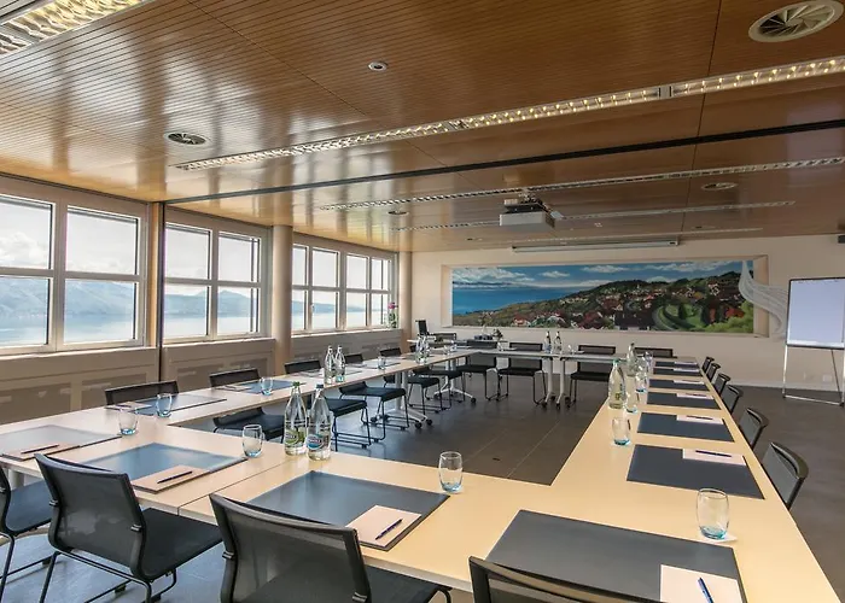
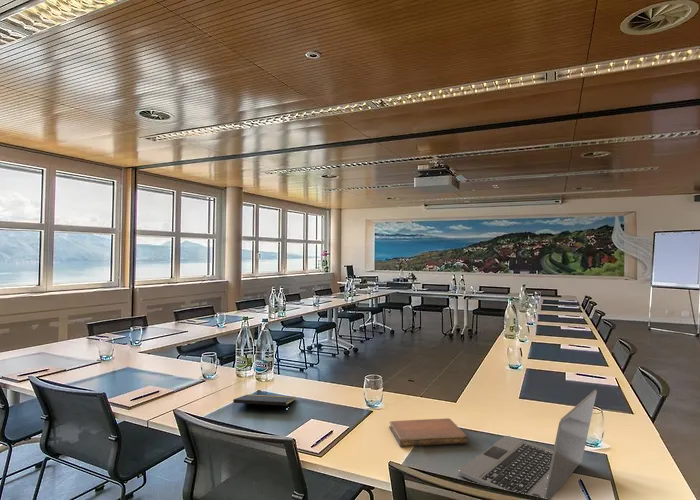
+ notepad [232,393,296,414]
+ laptop [458,389,598,500]
+ notebook [388,417,468,448]
